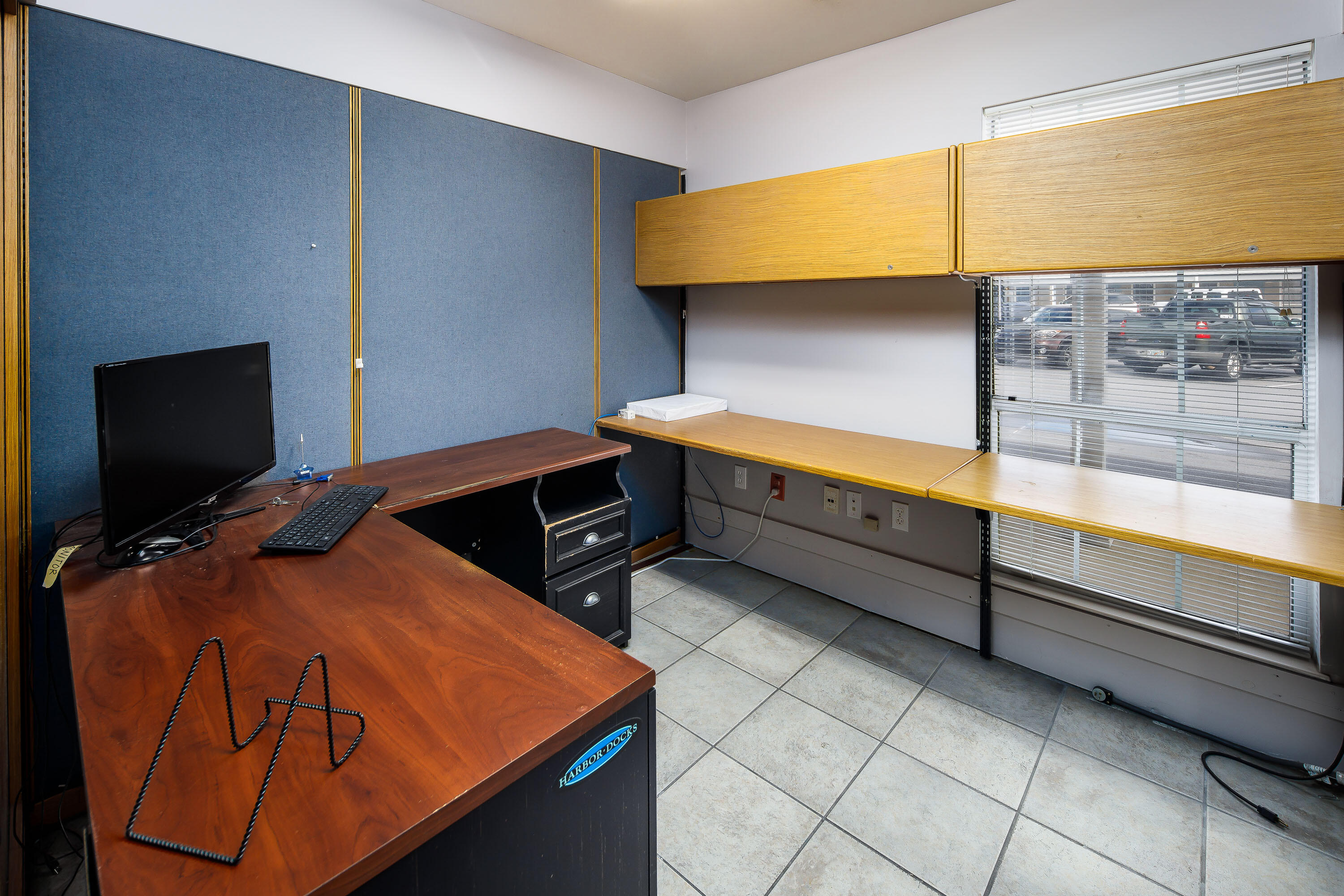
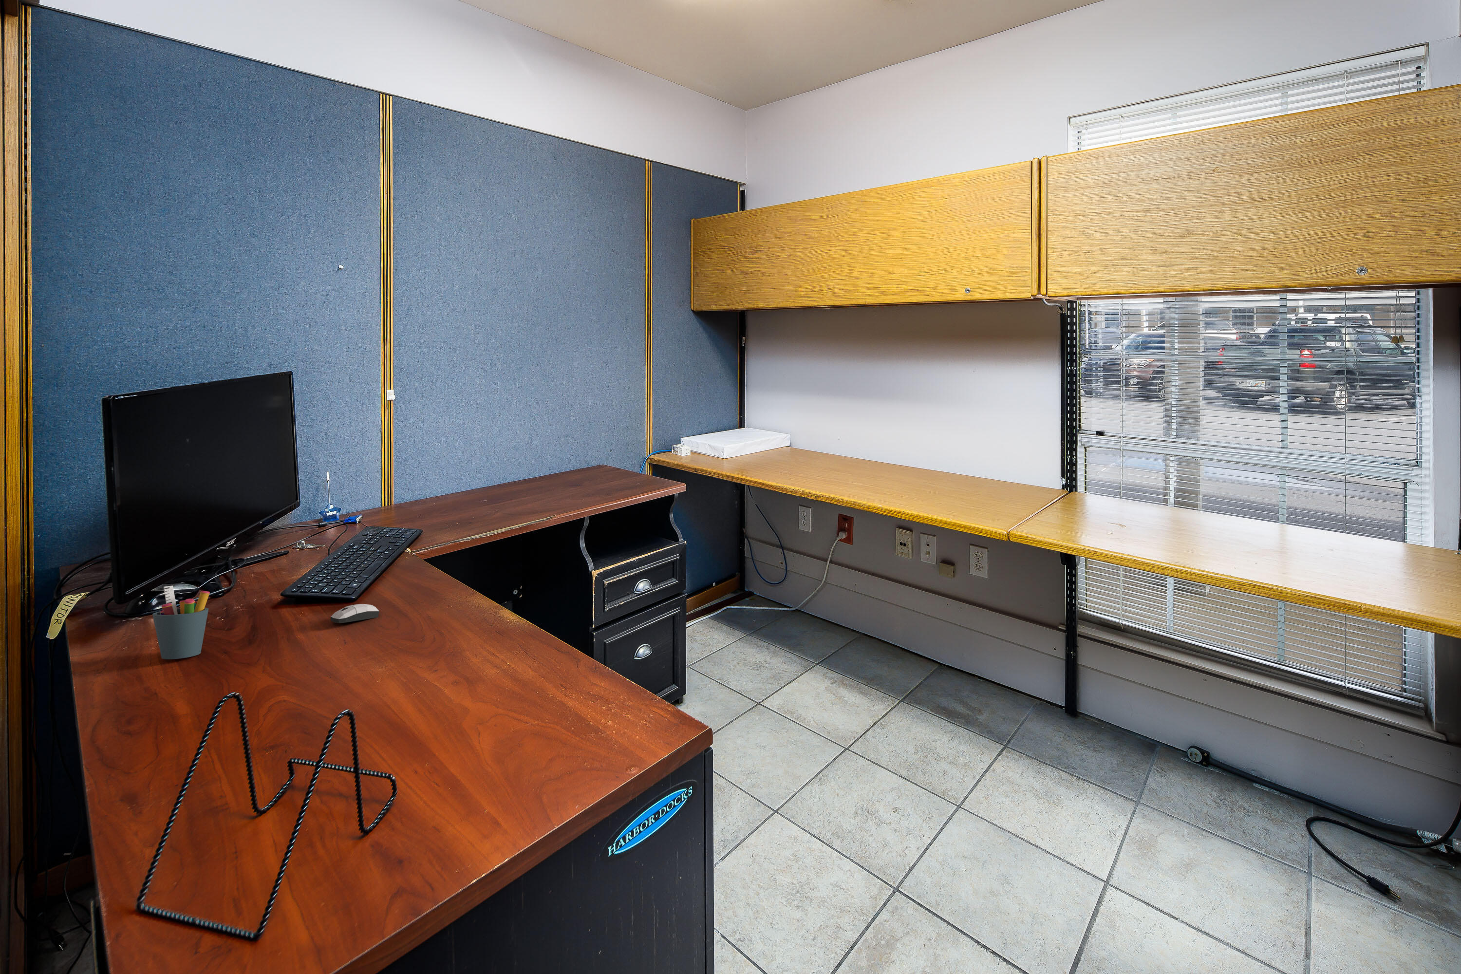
+ computer mouse [330,603,379,624]
+ pen holder [152,585,211,660]
